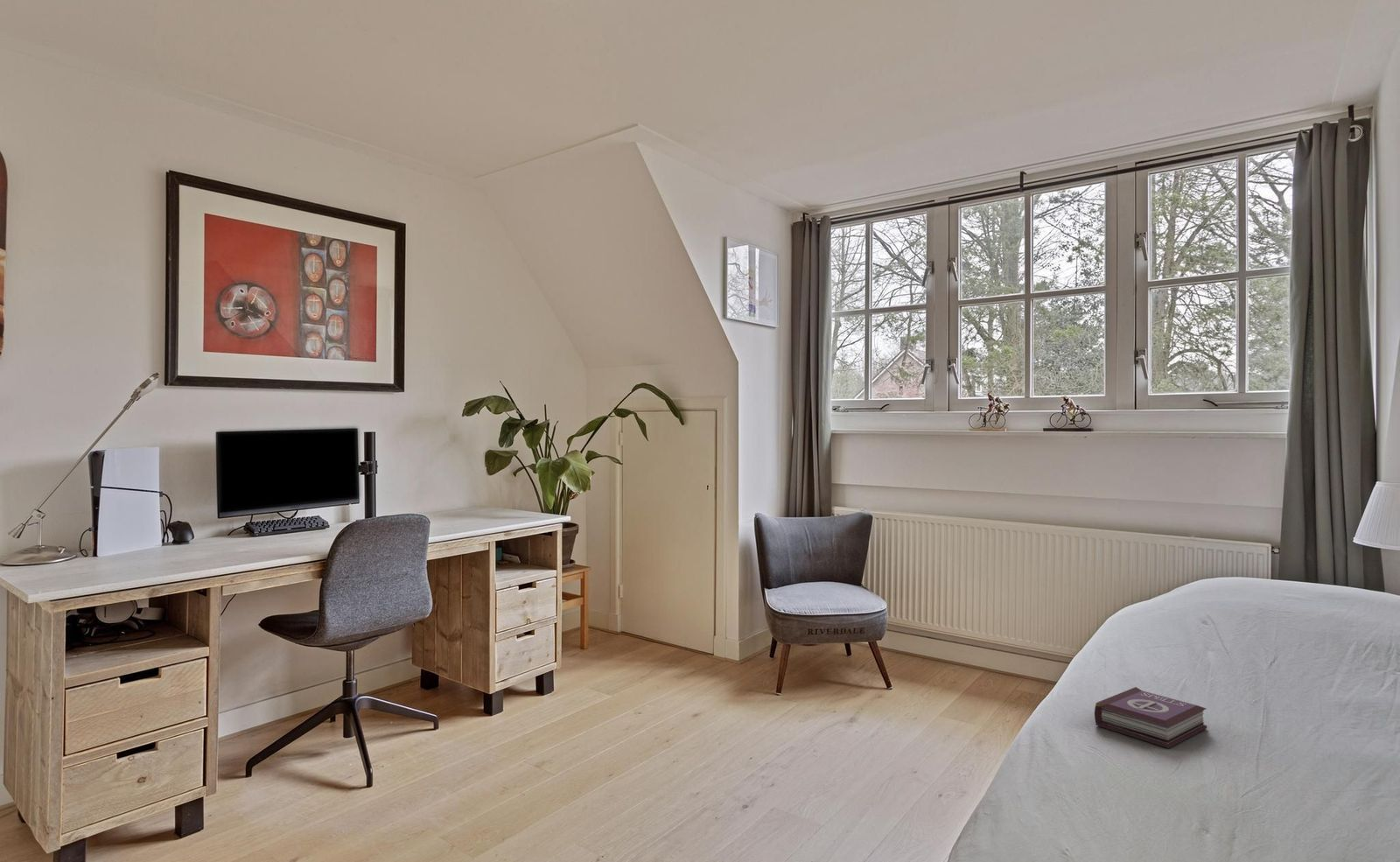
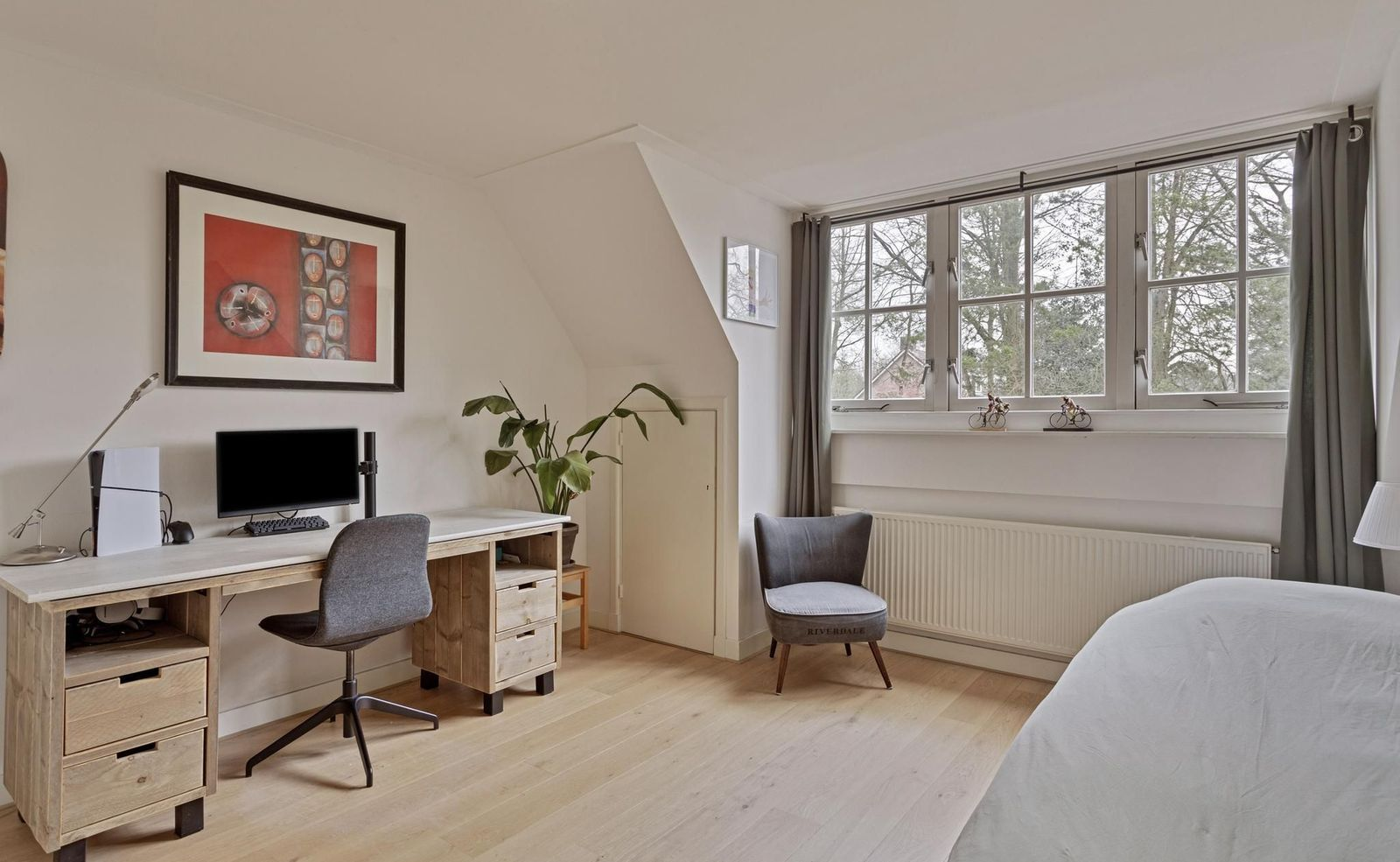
- book [1094,686,1208,749]
